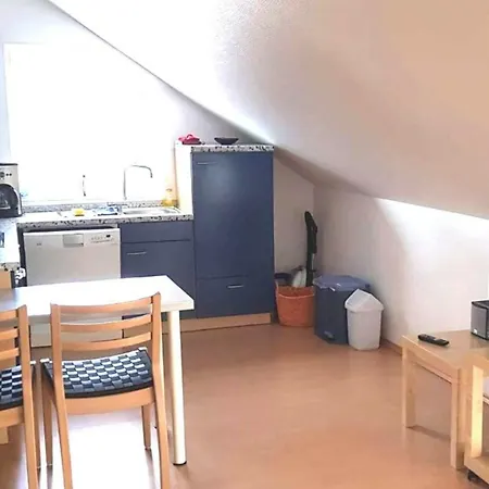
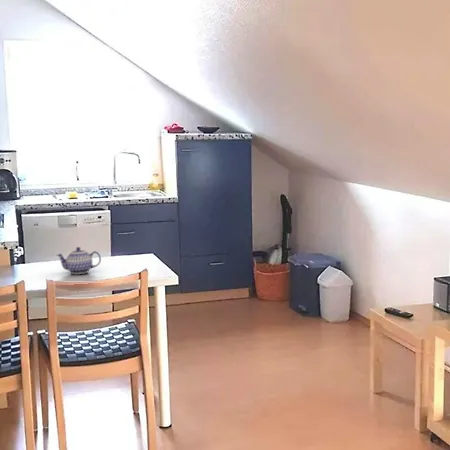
+ teapot [56,246,102,275]
